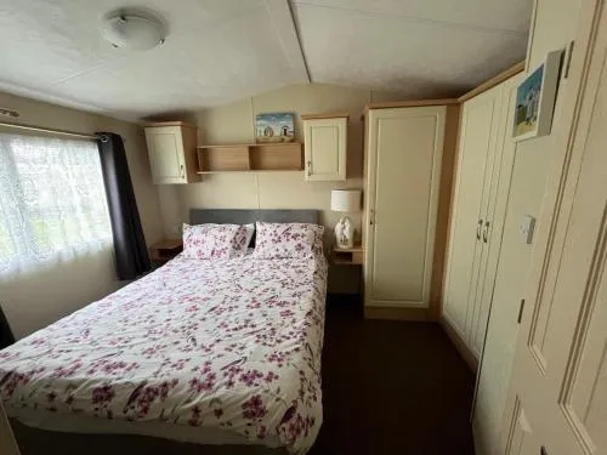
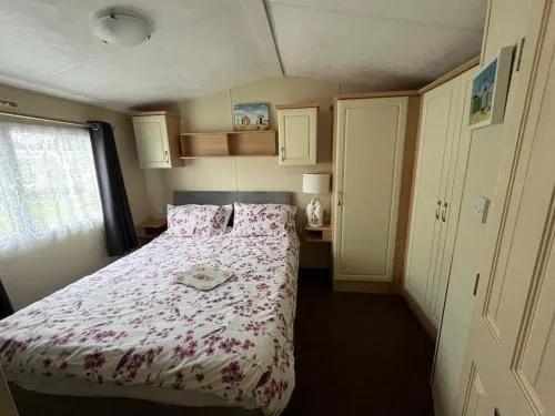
+ serving tray [172,264,234,291]
